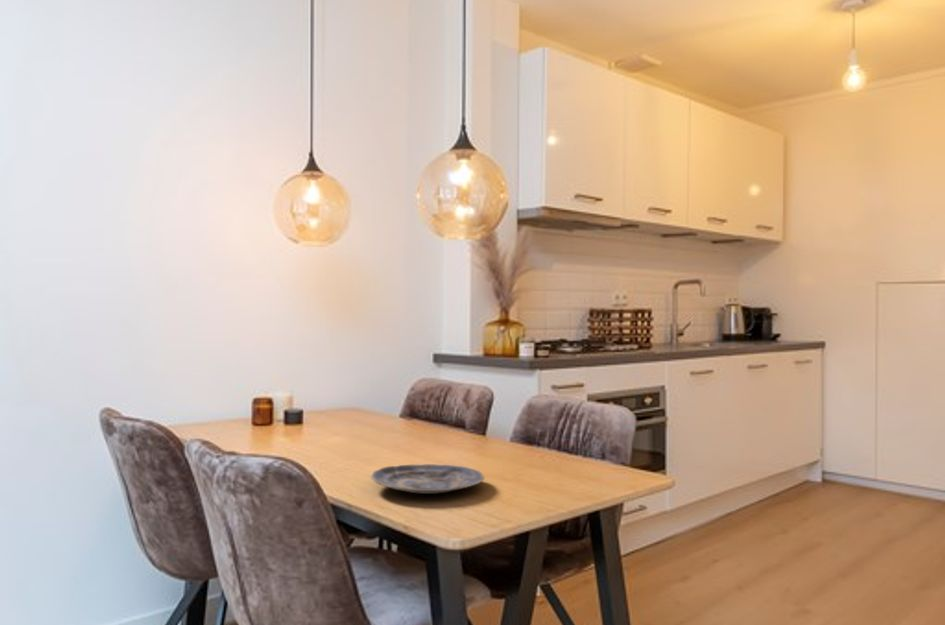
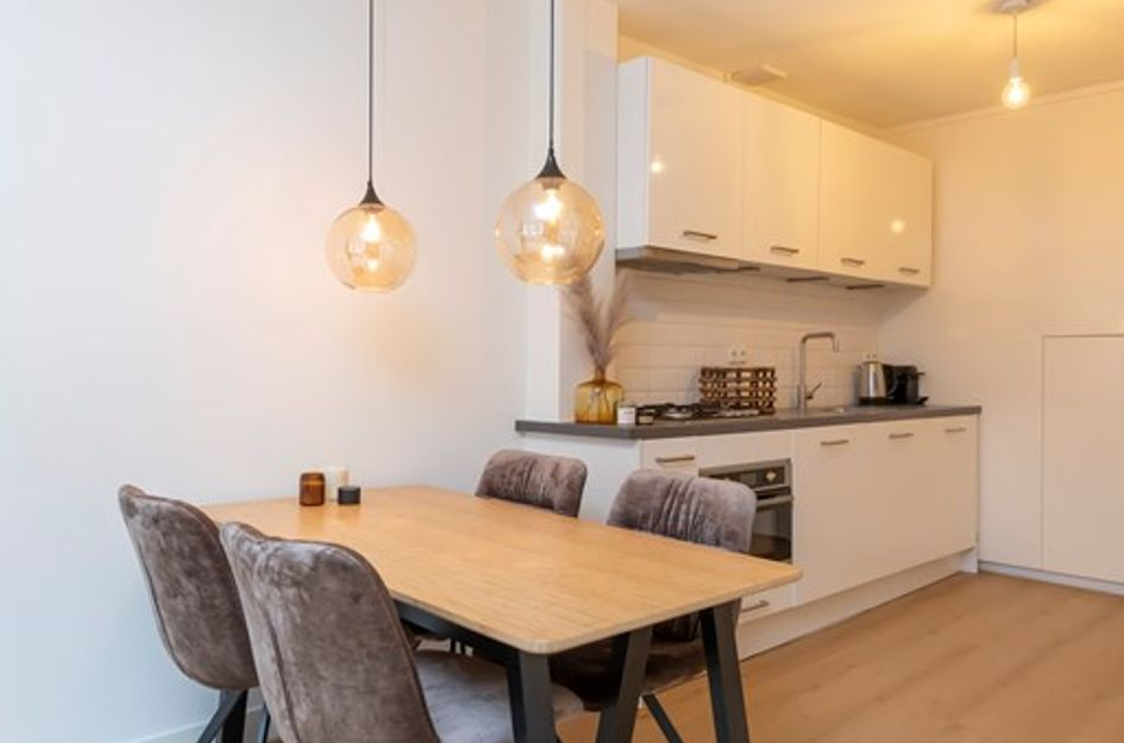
- plate [370,463,485,495]
